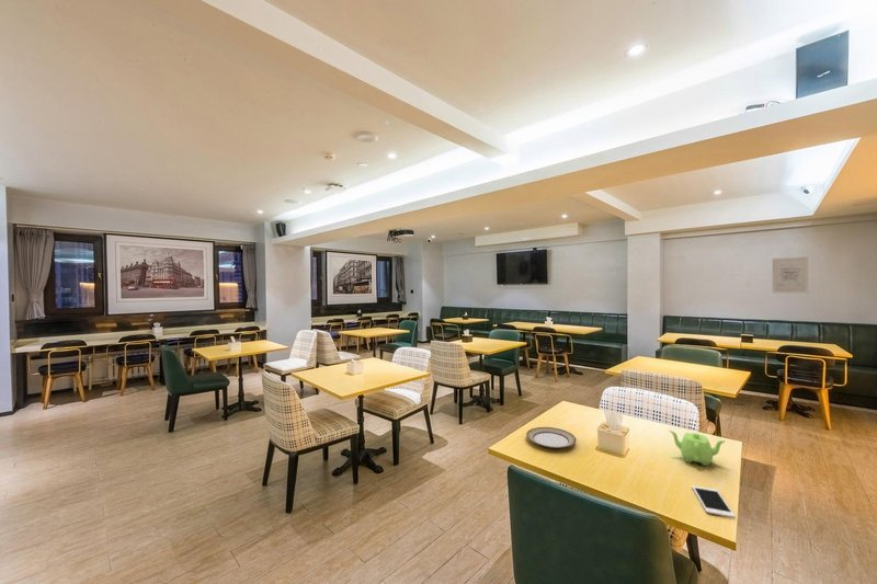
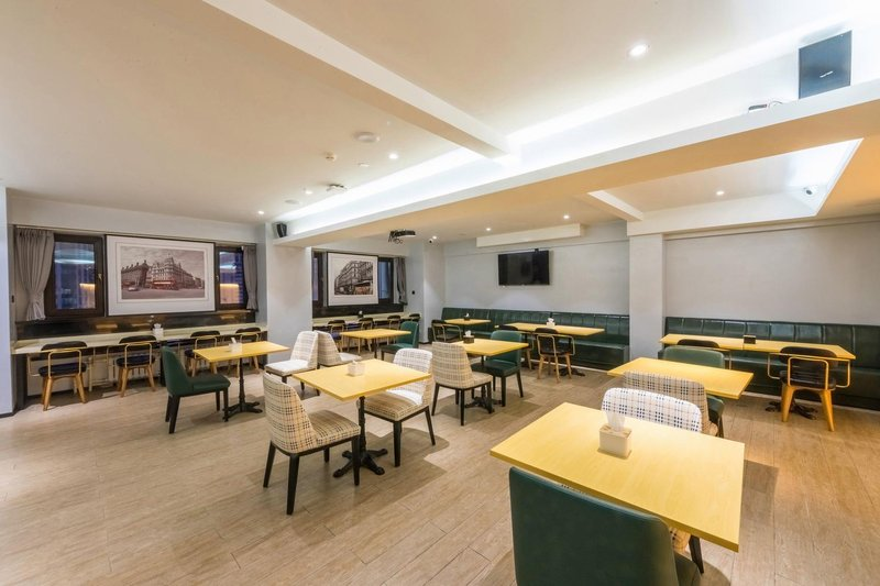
- plate [525,426,578,449]
- wall art [772,256,809,294]
- teapot [669,430,727,467]
- cell phone [691,484,737,519]
